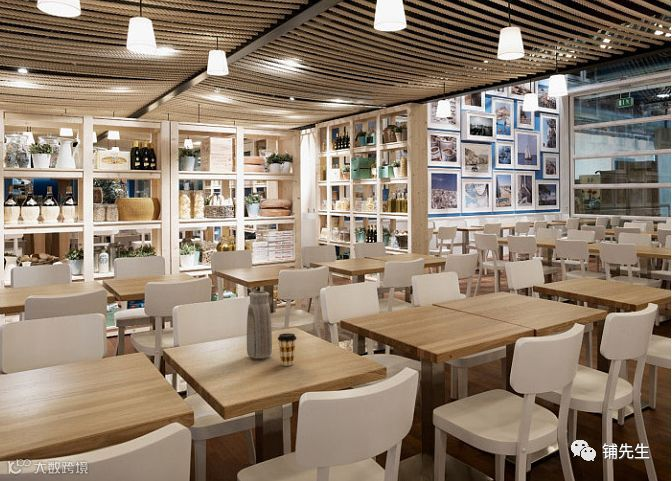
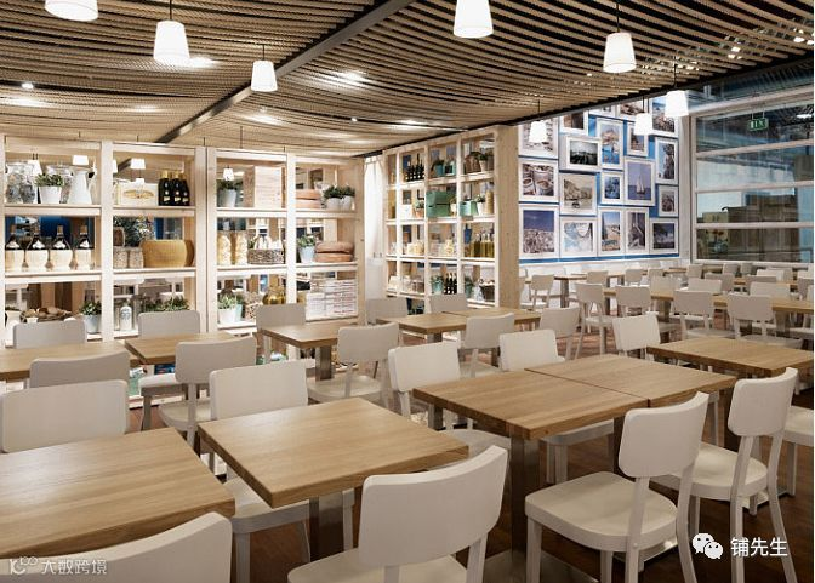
- coffee cup [277,332,297,366]
- vase [246,290,273,359]
